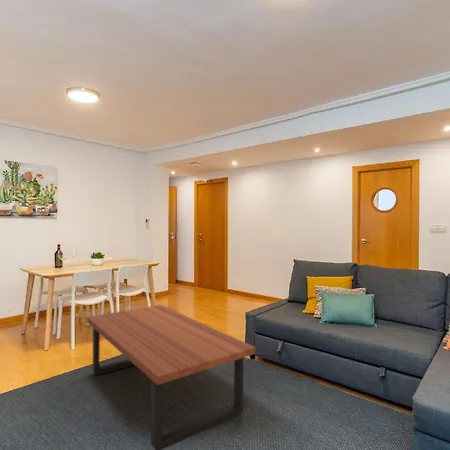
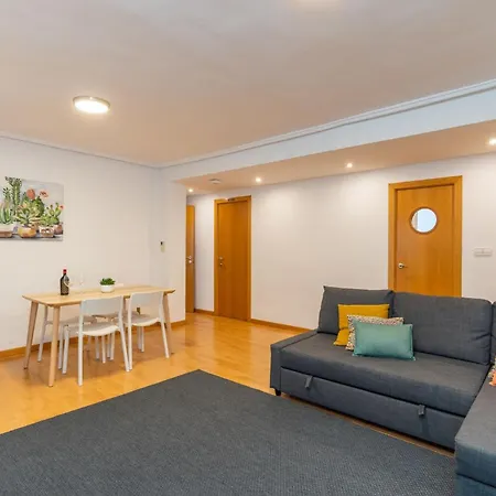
- coffee table [86,304,256,450]
